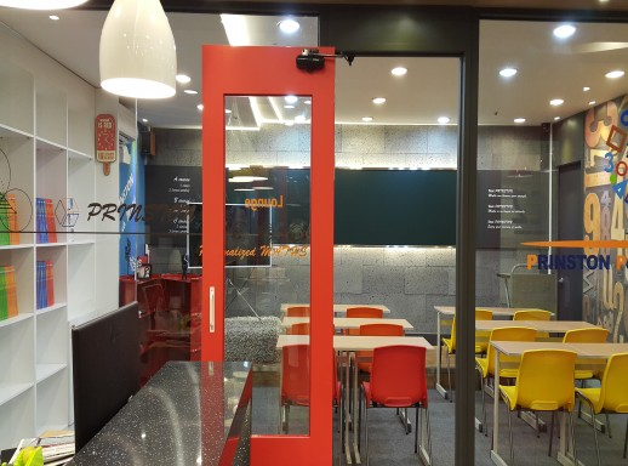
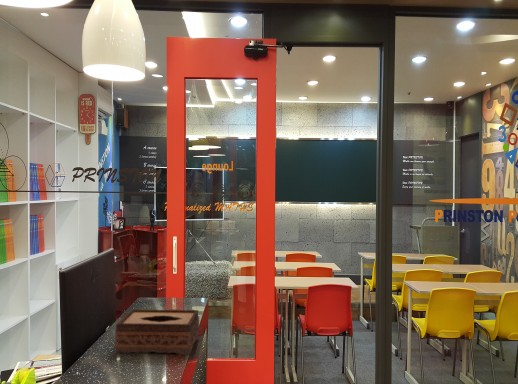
+ tissue box [114,309,200,356]
